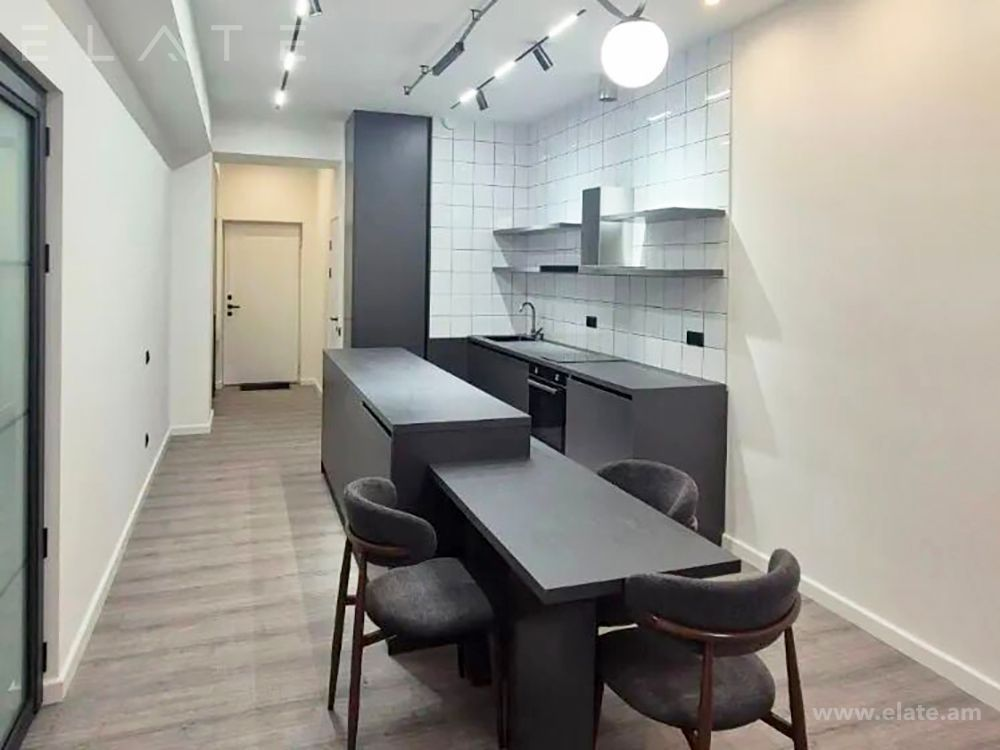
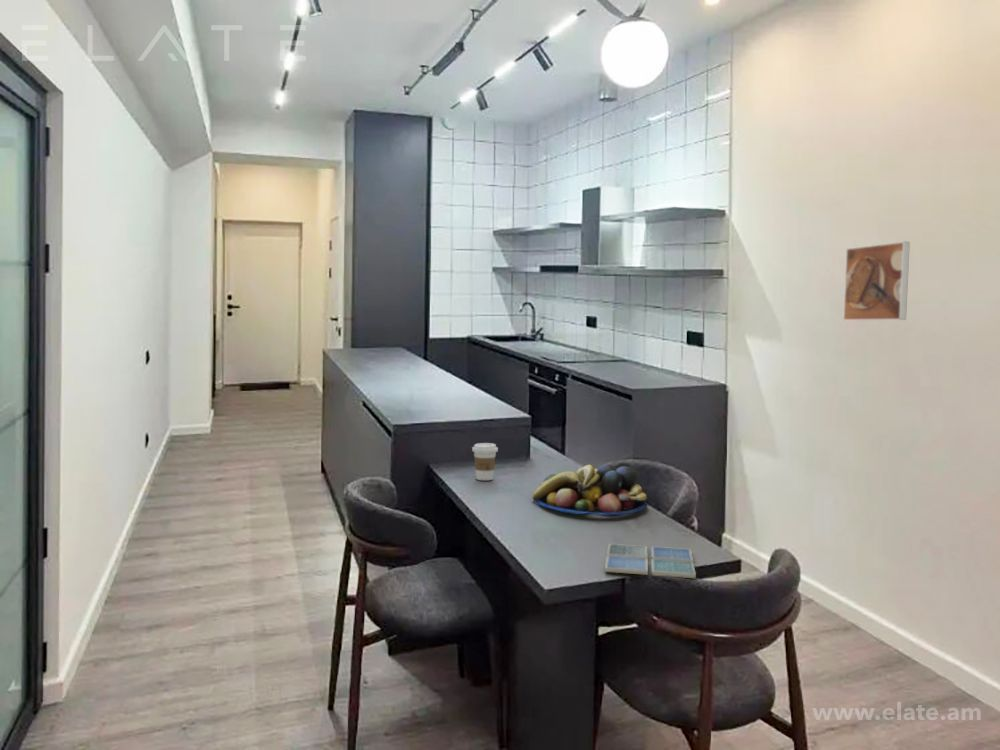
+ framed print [842,240,911,321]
+ coffee cup [471,442,499,481]
+ fruit bowl [531,463,648,516]
+ drink coaster [604,543,697,579]
